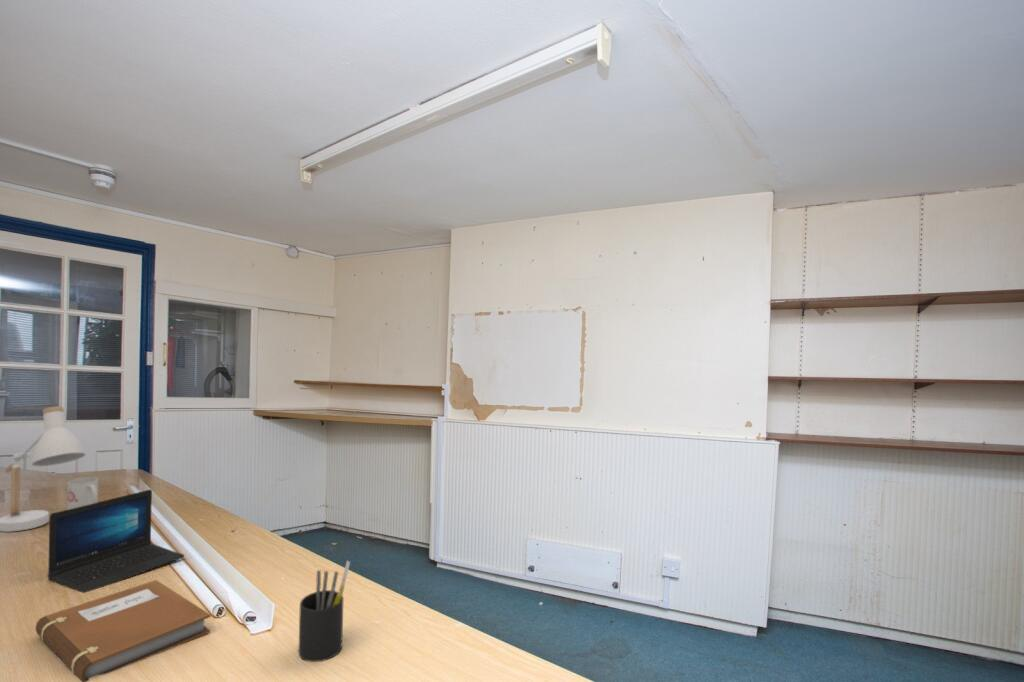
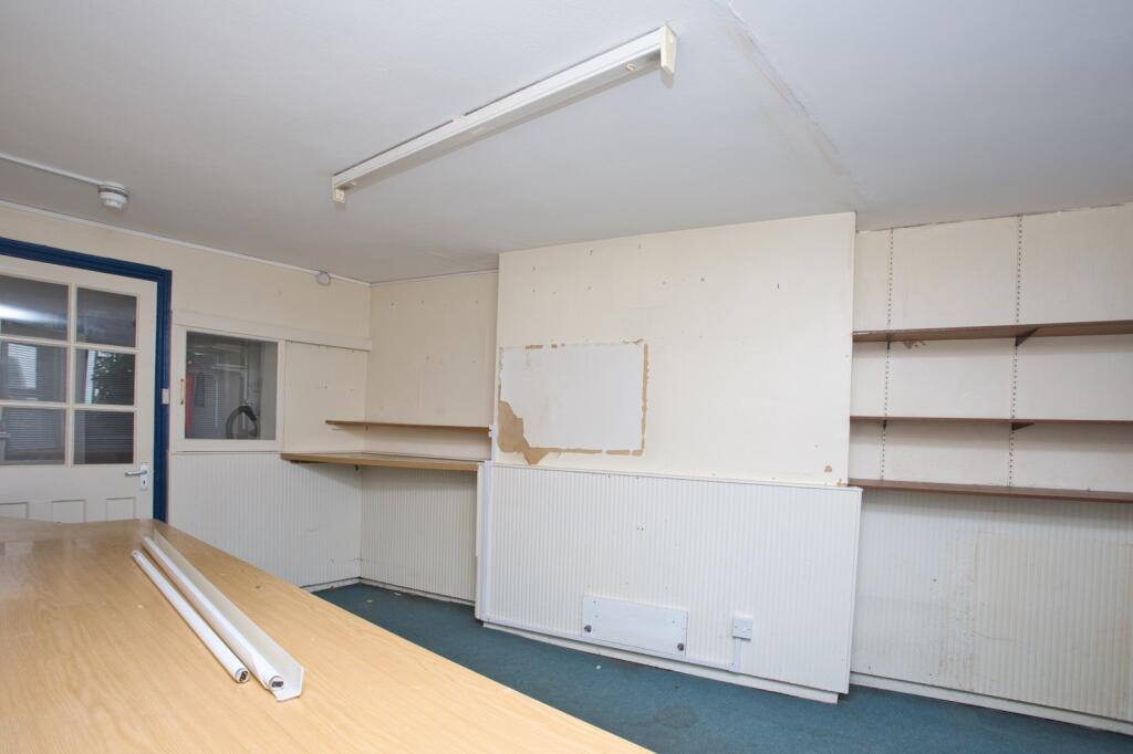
- pen holder [298,560,351,663]
- laptop [47,489,185,594]
- desk lamp [0,405,87,533]
- mug [66,476,99,510]
- notebook [35,579,212,682]
